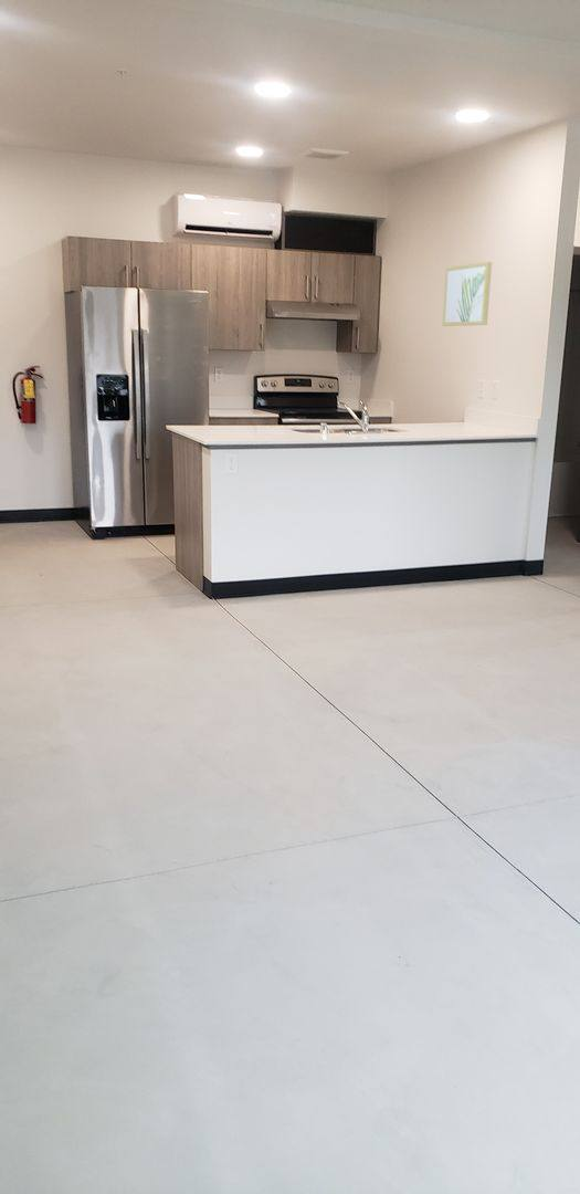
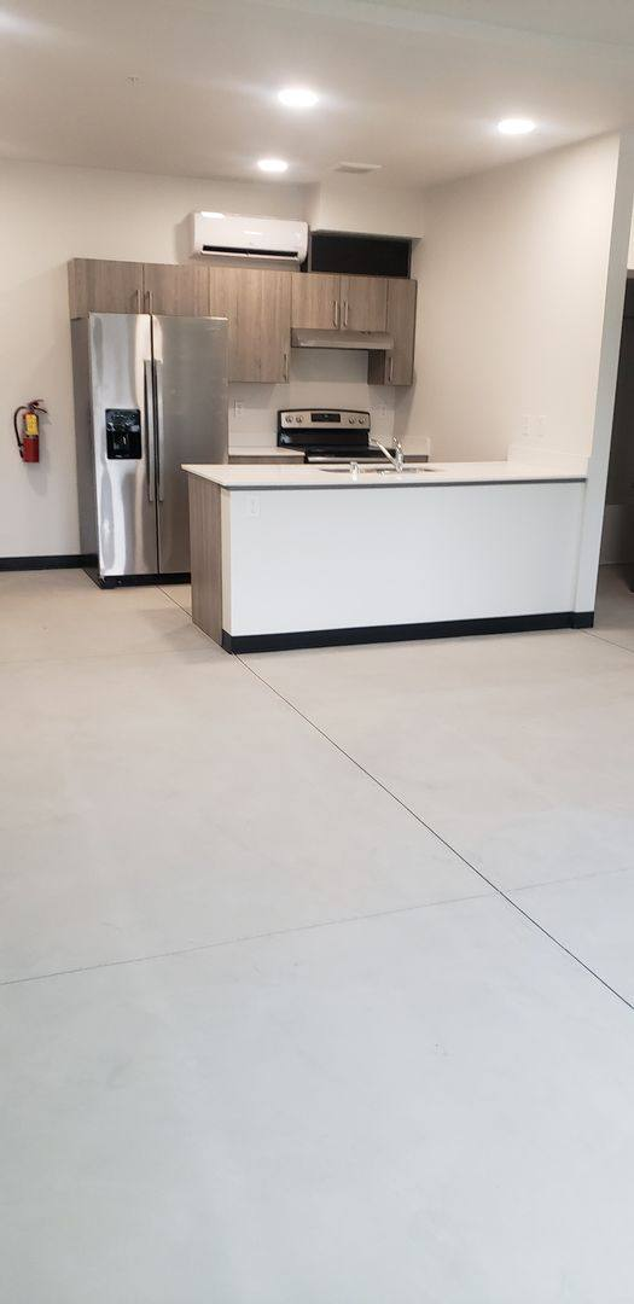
- wall art [442,261,493,327]
